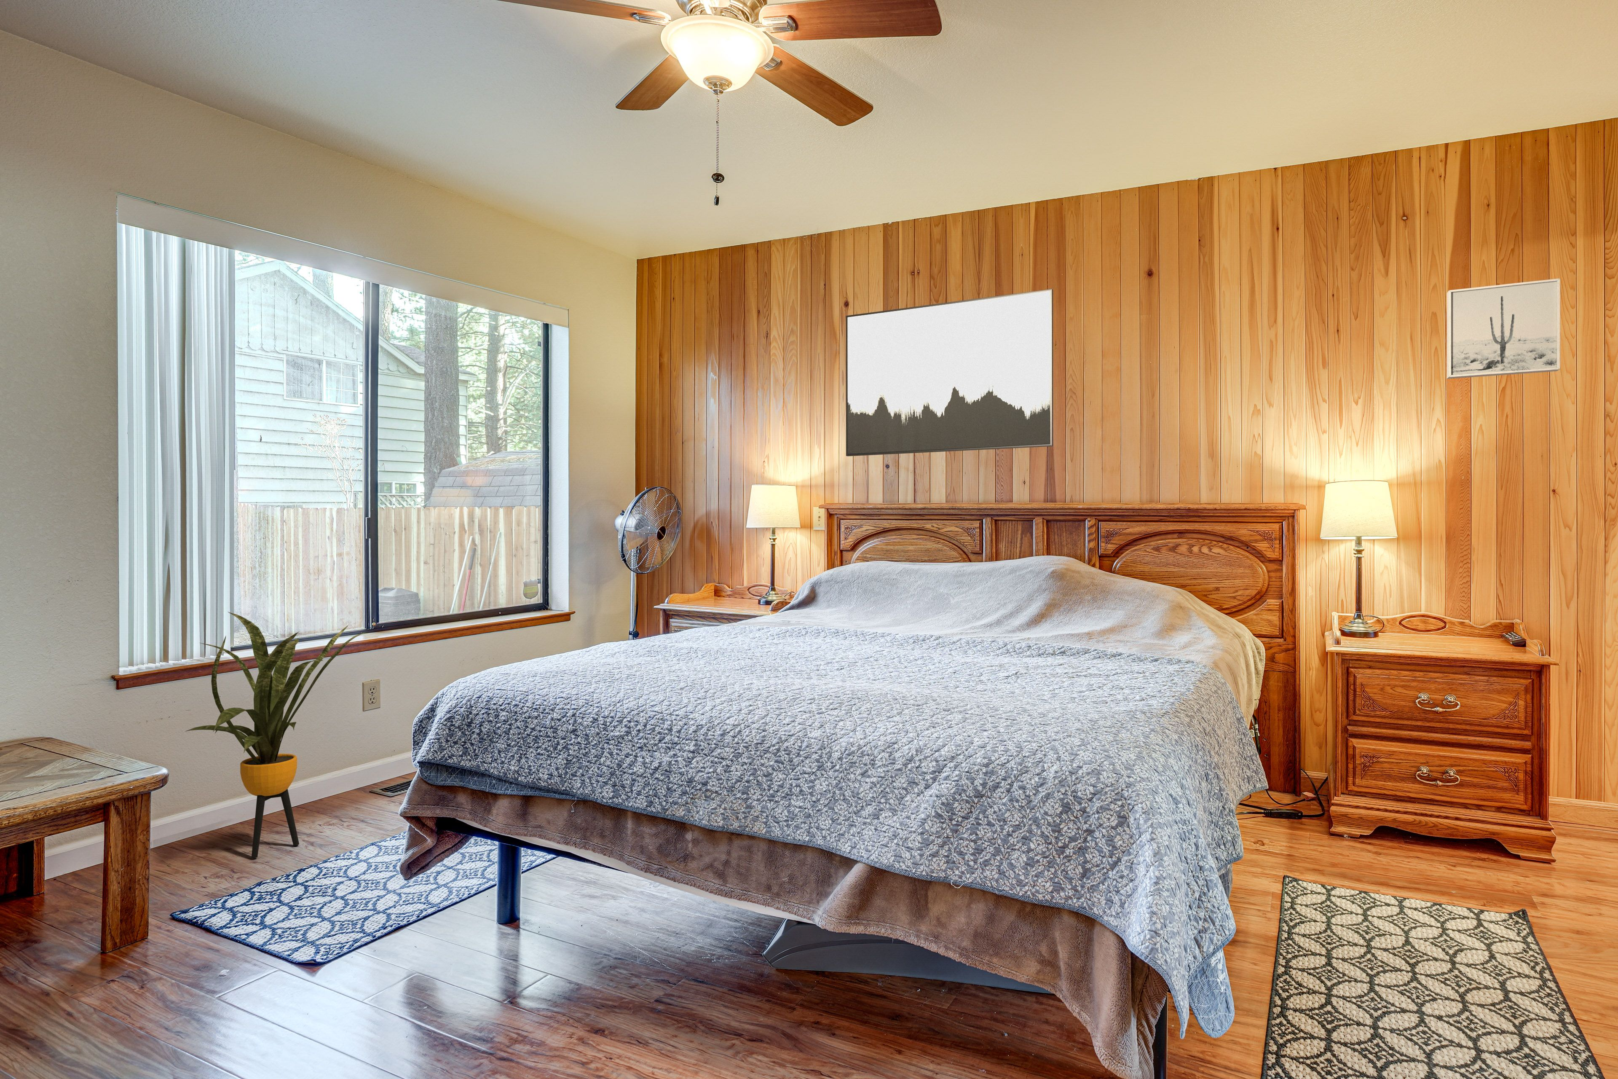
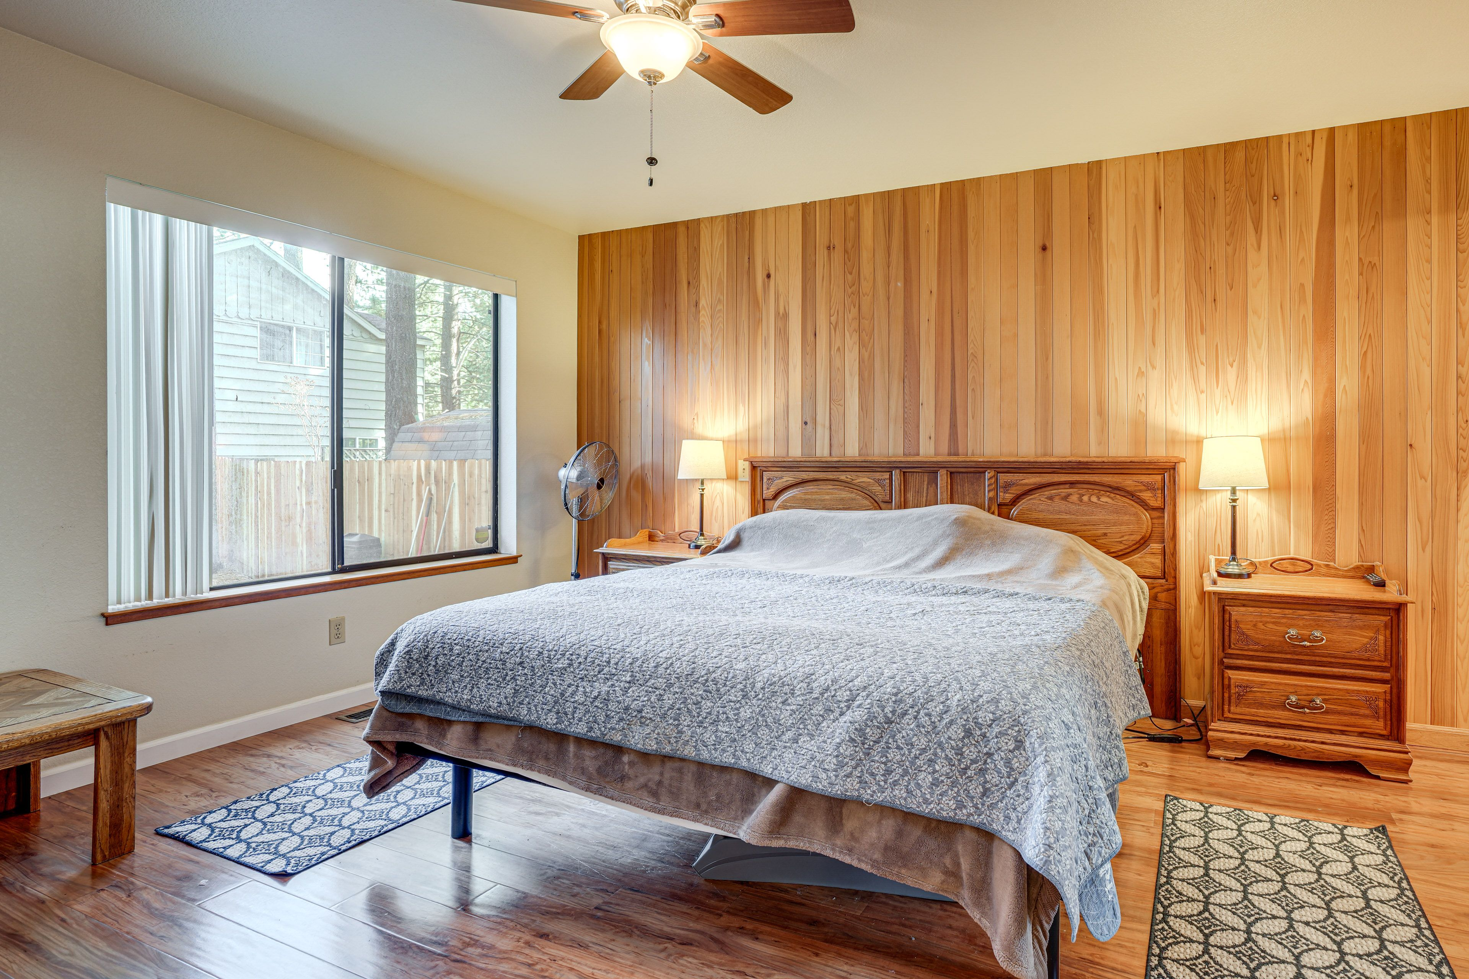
- house plant [182,611,366,859]
- wall art [1447,278,1560,379]
- wall art [845,288,1053,456]
